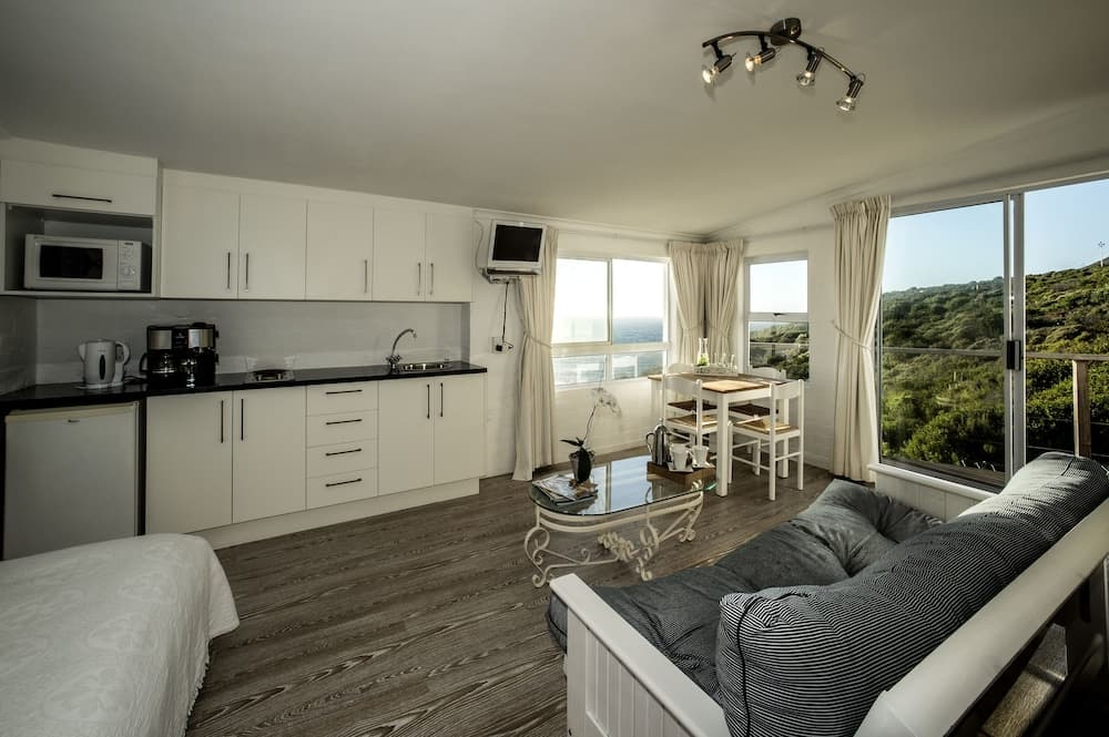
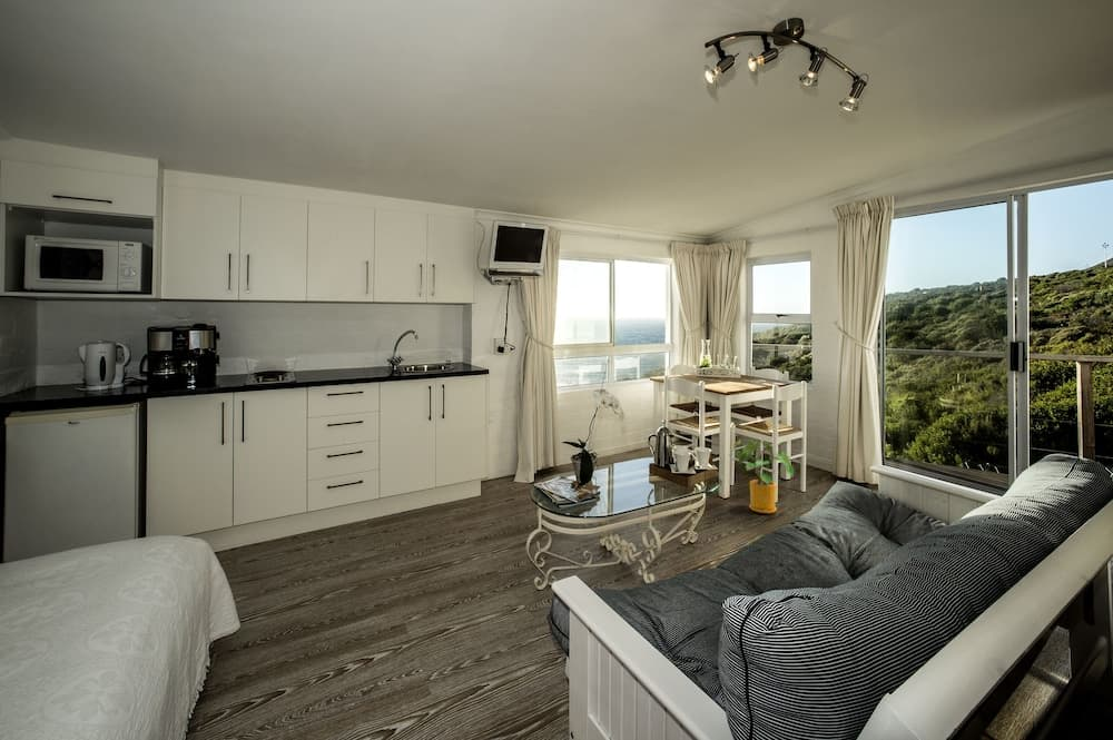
+ house plant [728,438,796,514]
